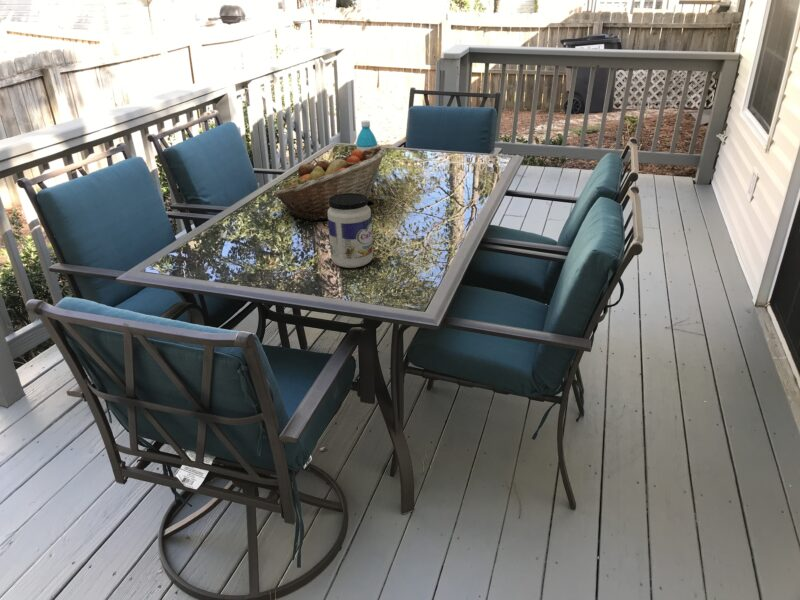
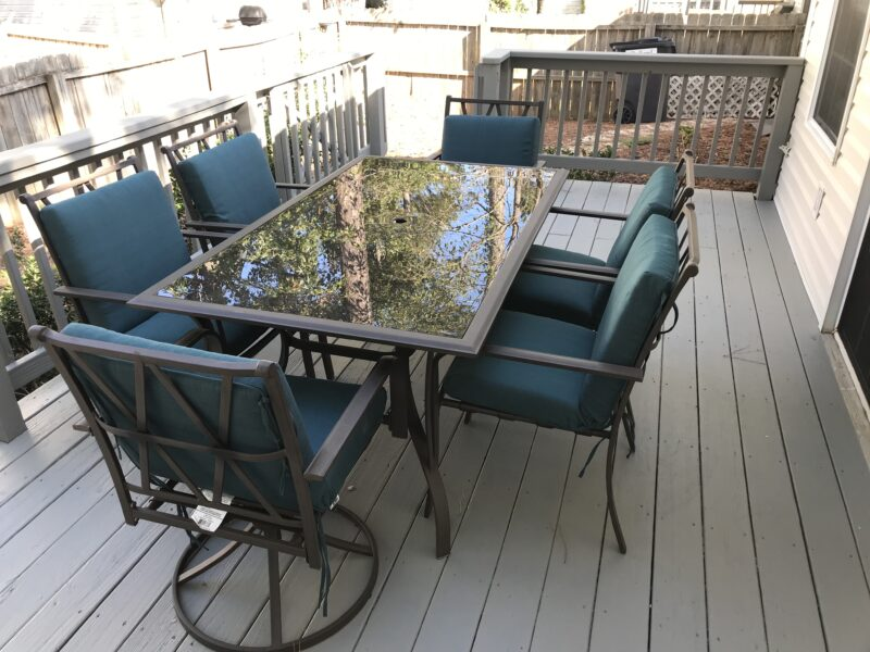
- fruit basket [272,145,387,222]
- water bottle [355,119,380,181]
- jar [327,193,374,269]
